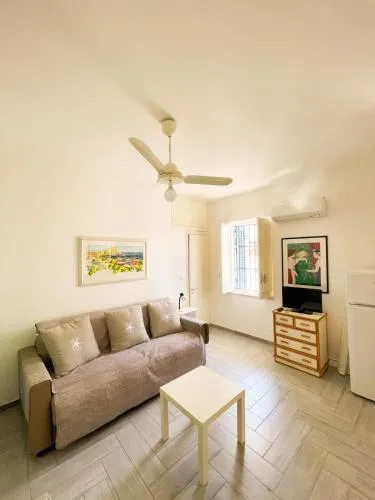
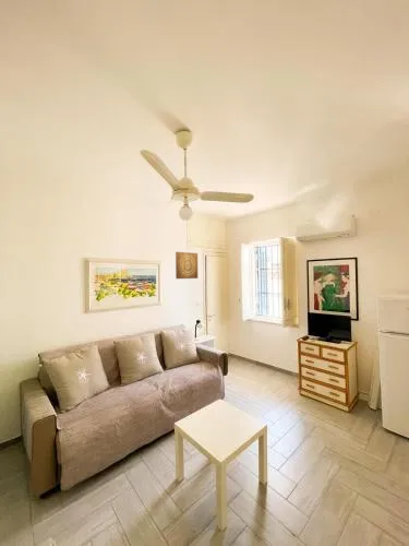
+ wall art [175,251,199,280]
